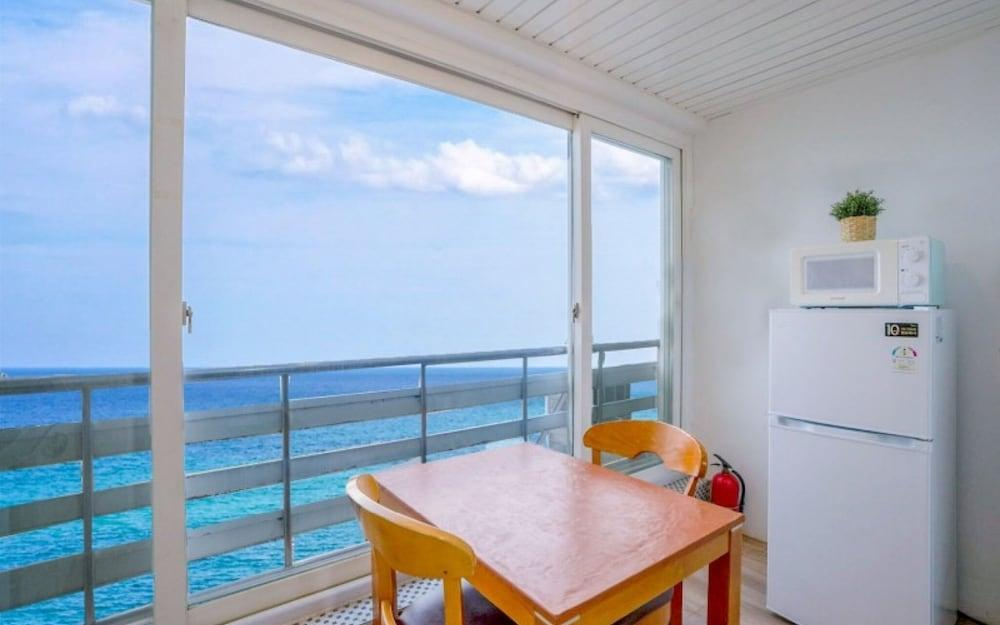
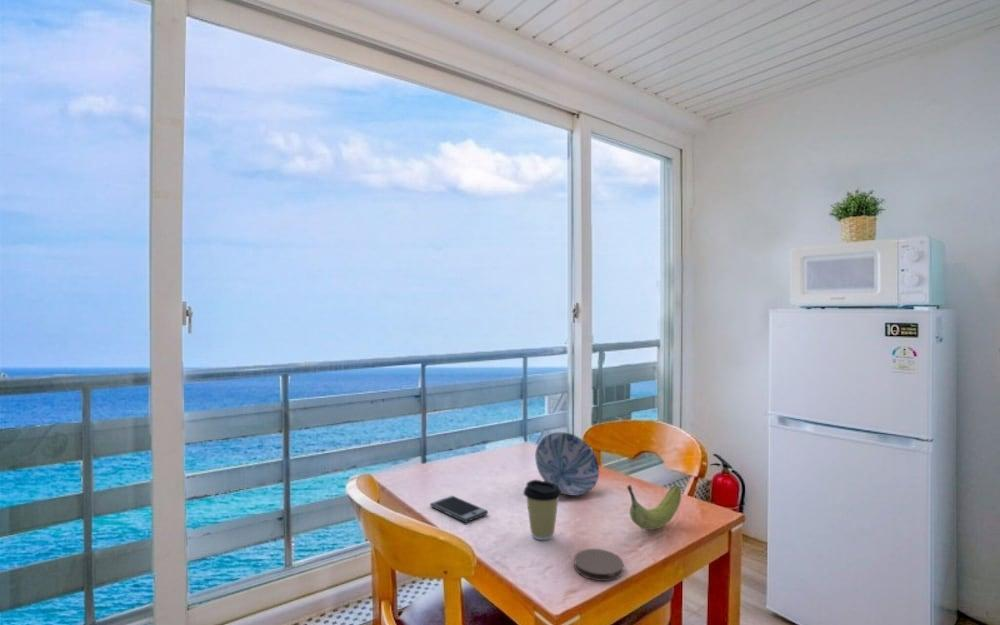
+ bowl [534,431,600,497]
+ smartphone [429,495,489,524]
+ coffee cup [522,479,563,541]
+ coaster [573,548,624,582]
+ fruit [626,484,682,531]
